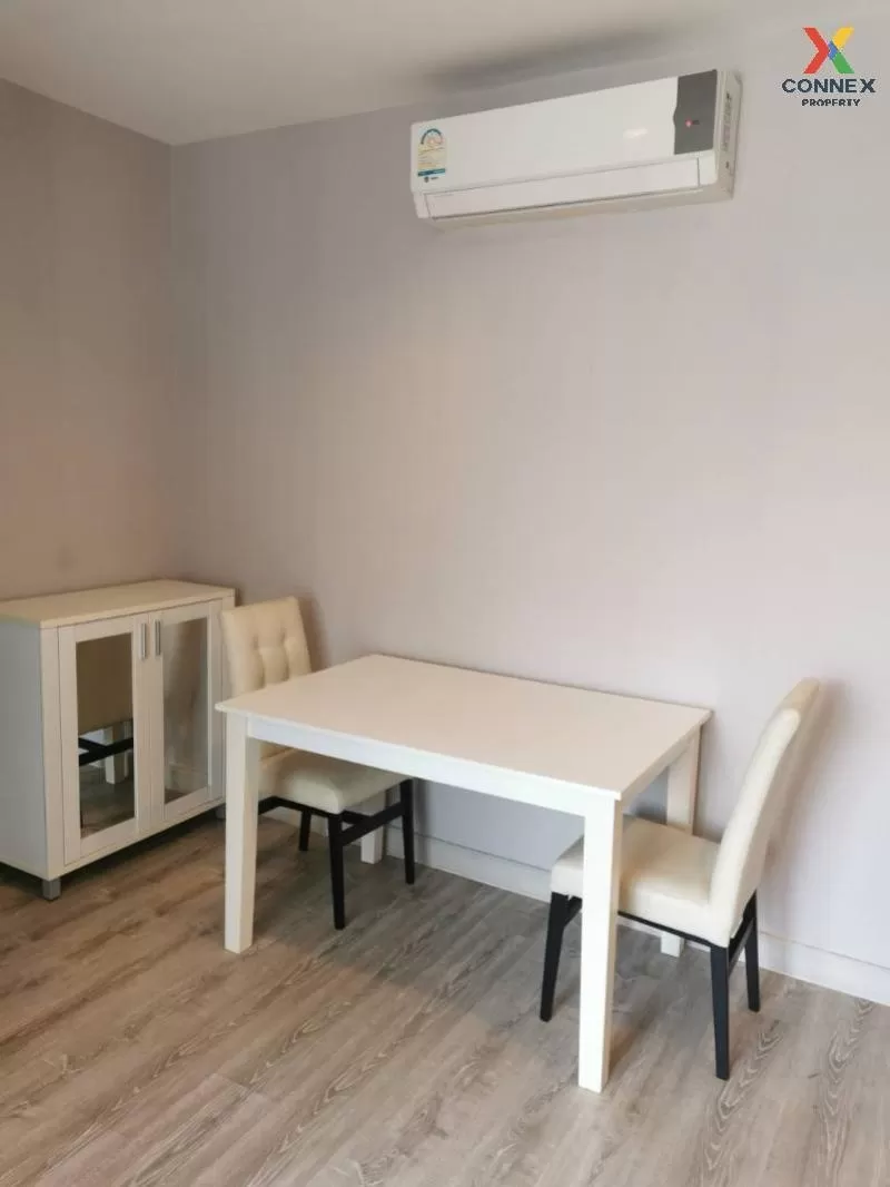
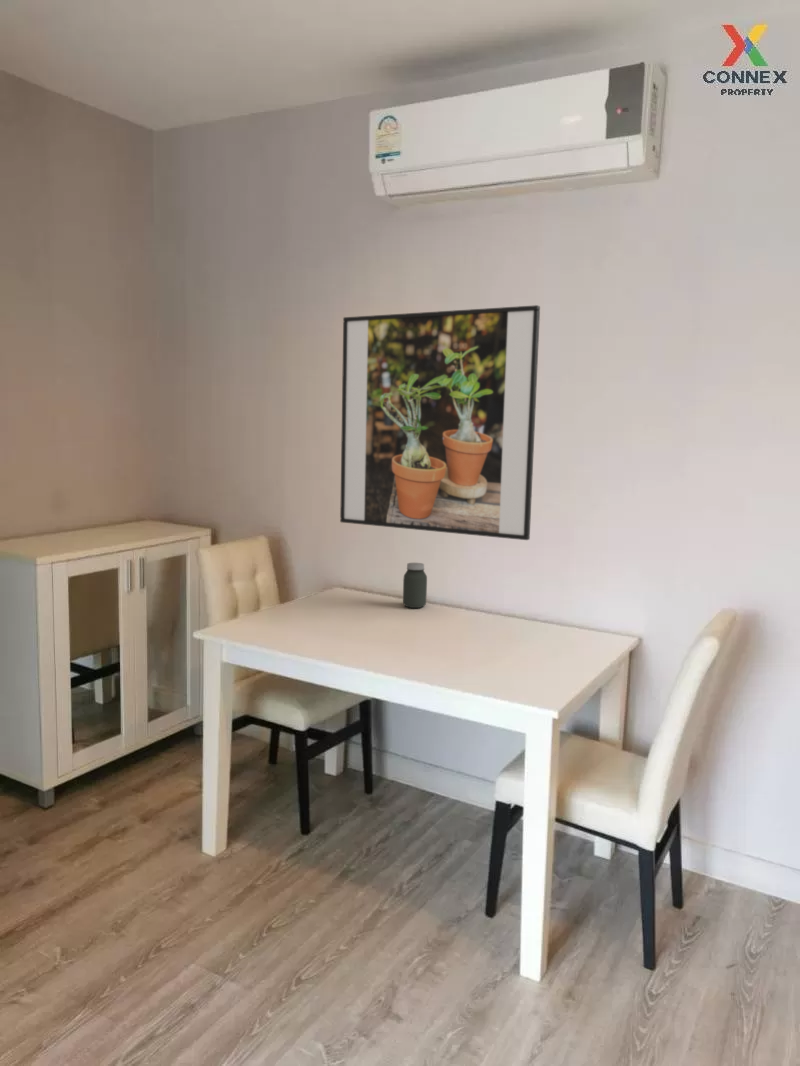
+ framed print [339,304,541,541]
+ jar [402,562,428,609]
